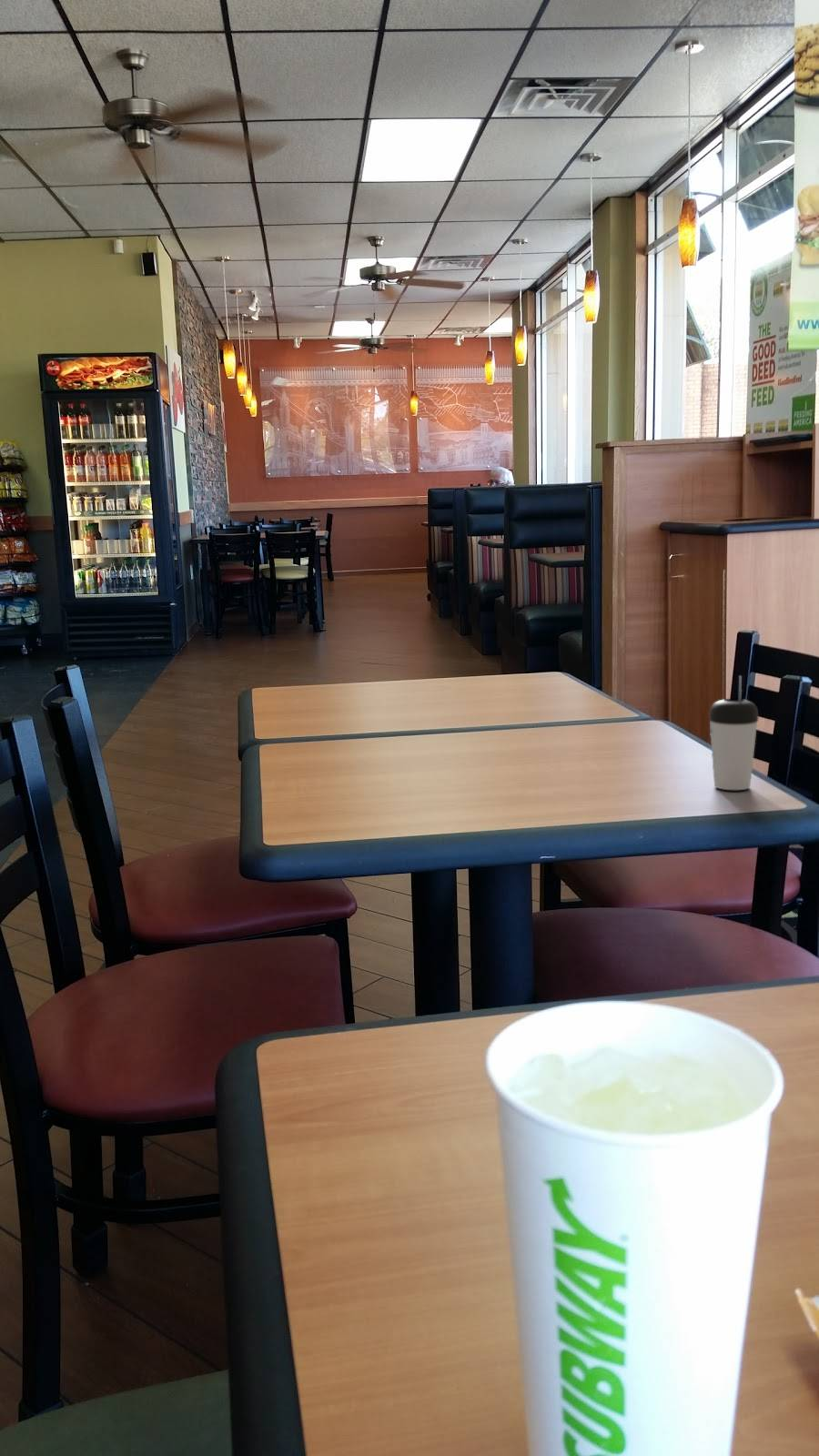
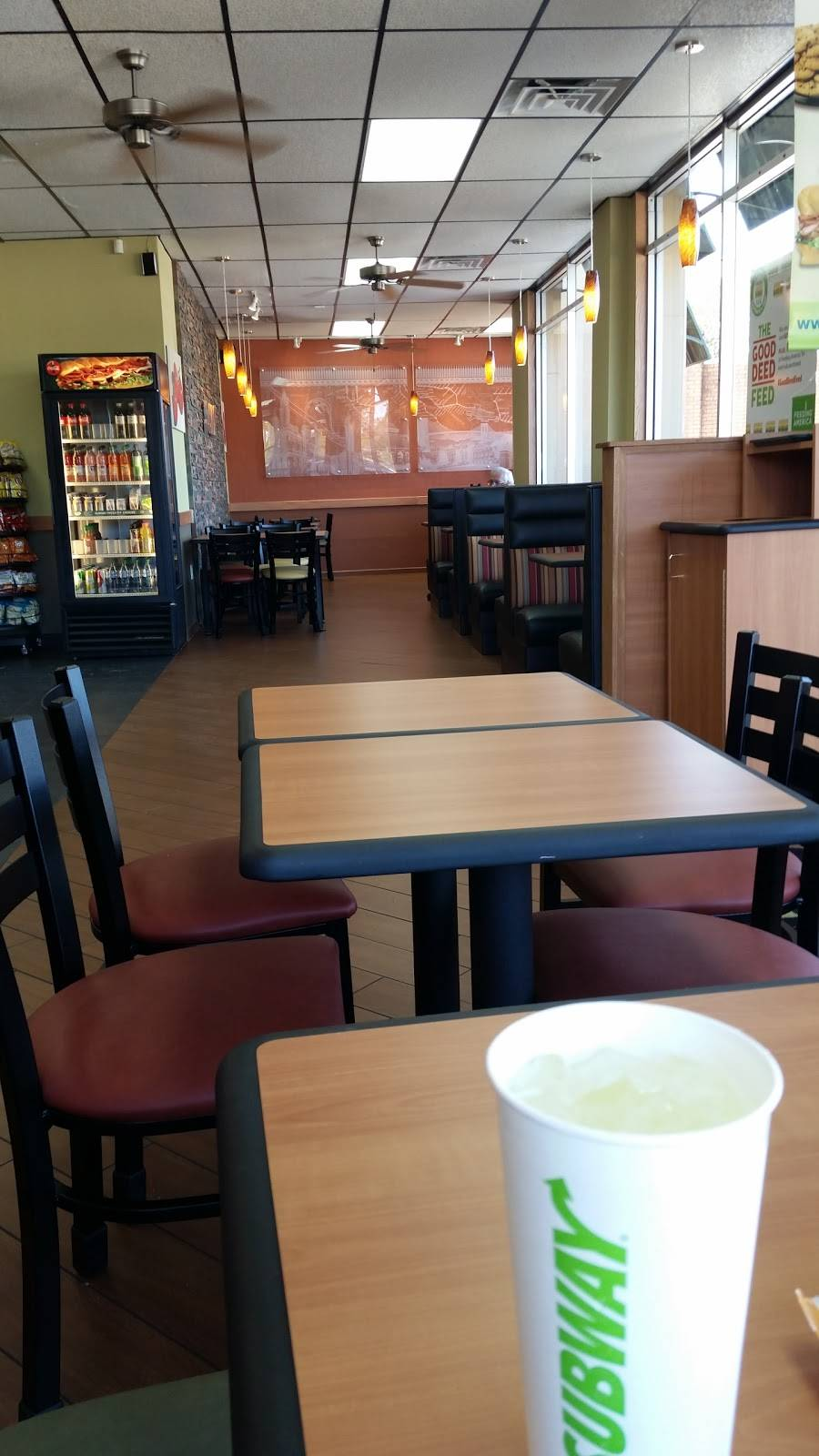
- beverage cup [708,675,759,791]
